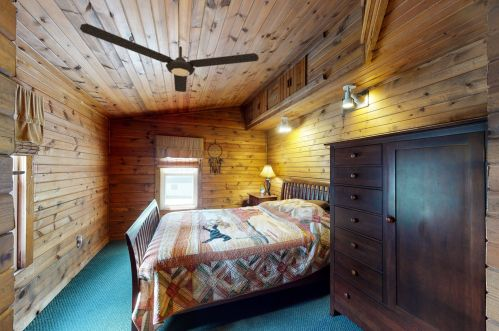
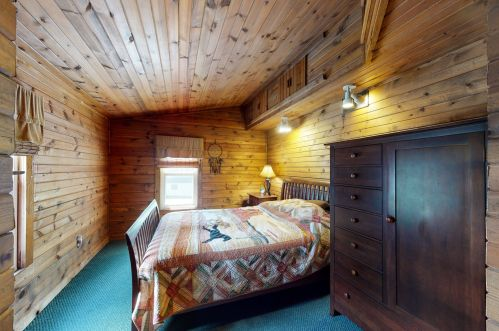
- ceiling fan [79,22,260,93]
